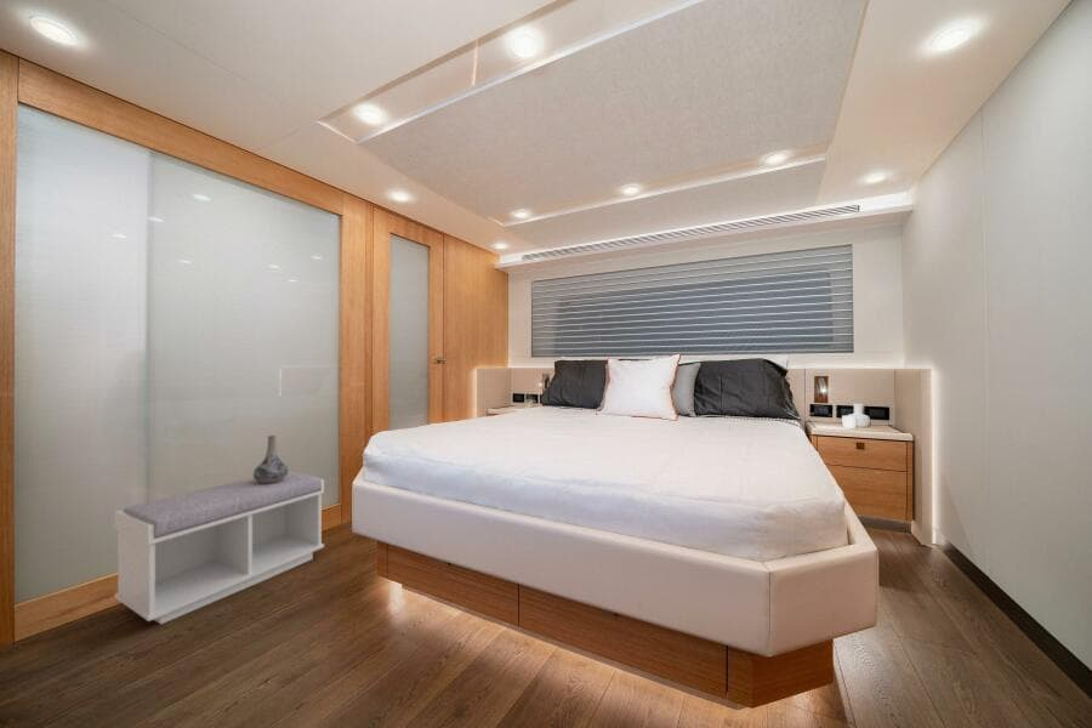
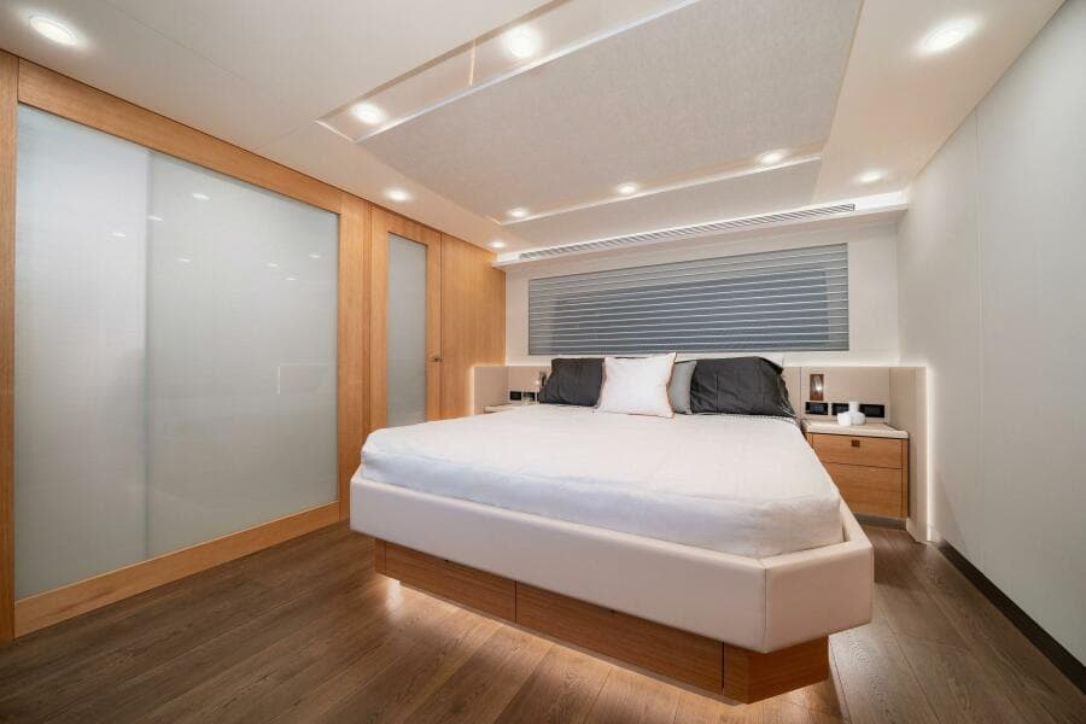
- decorative vase [252,434,290,483]
- bench [114,470,325,625]
